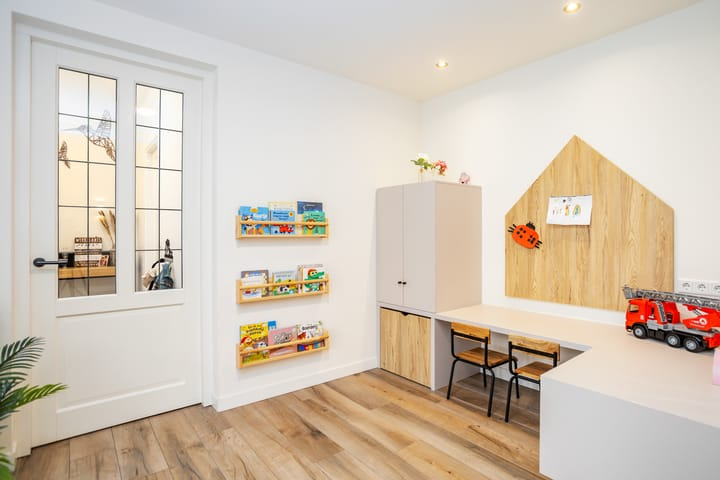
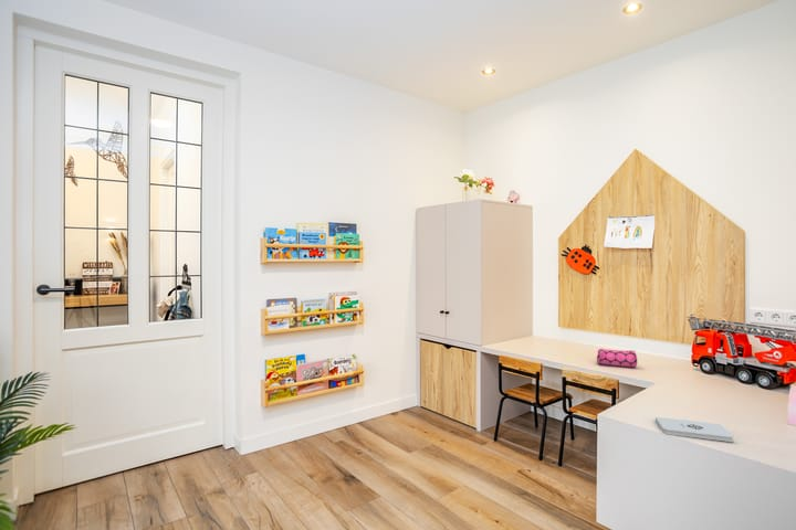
+ pencil case [596,348,638,369]
+ notepad [654,416,734,443]
